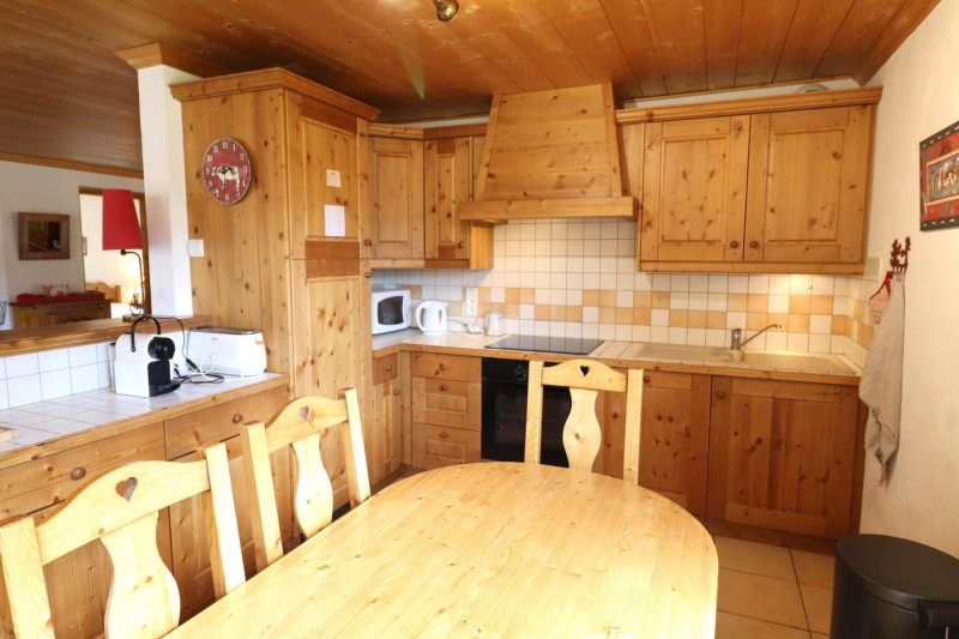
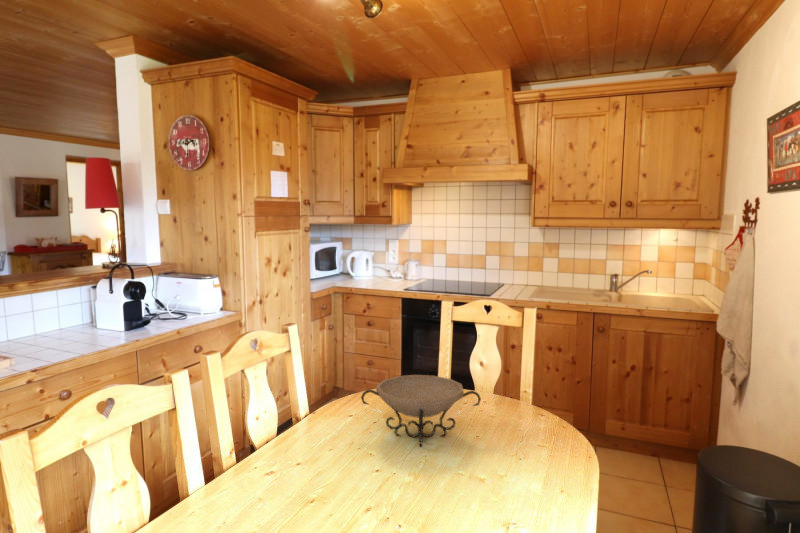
+ decorative bowl [360,373,482,448]
